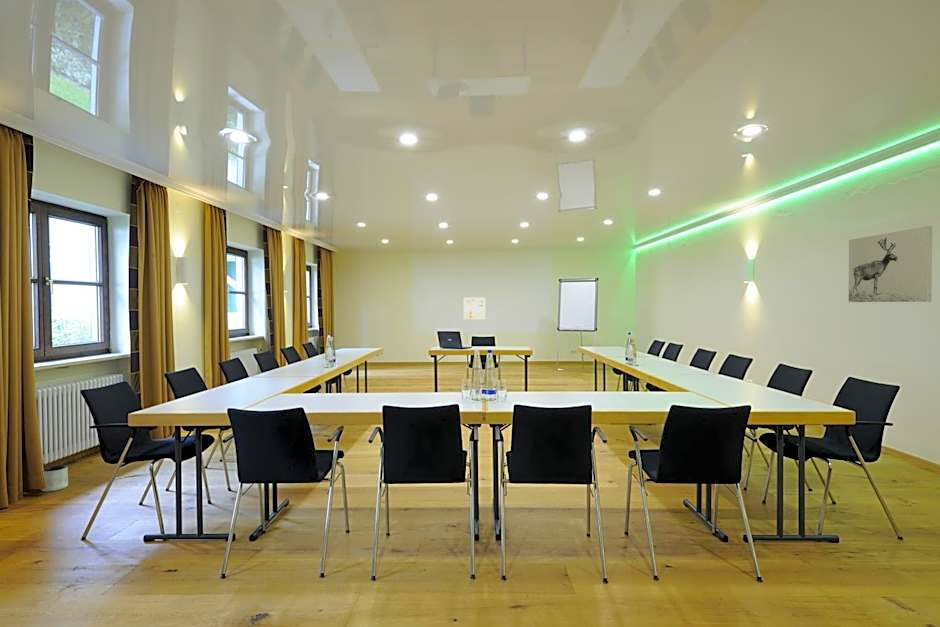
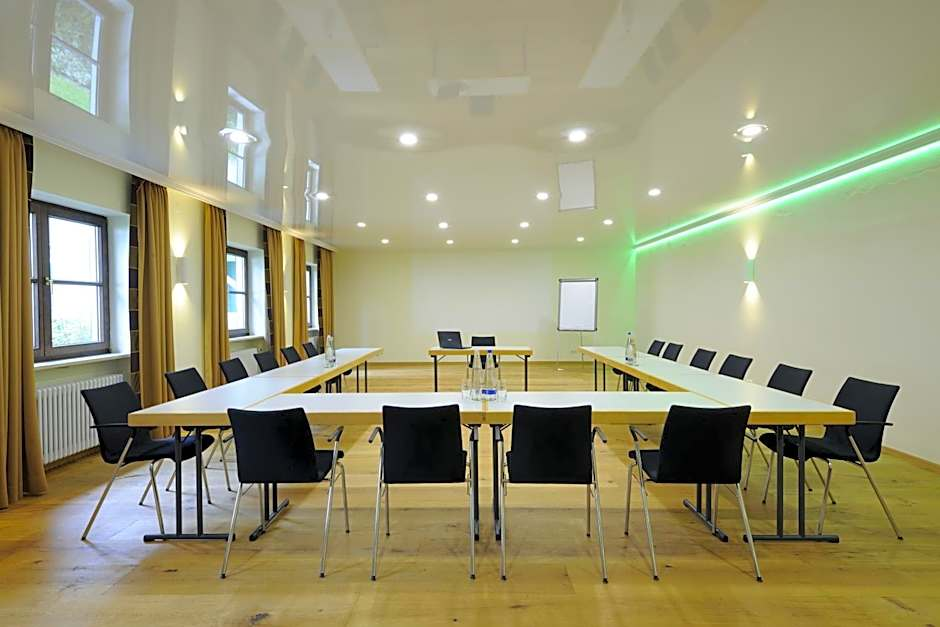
- wall art [848,225,933,303]
- planter [41,464,69,493]
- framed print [463,297,486,320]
